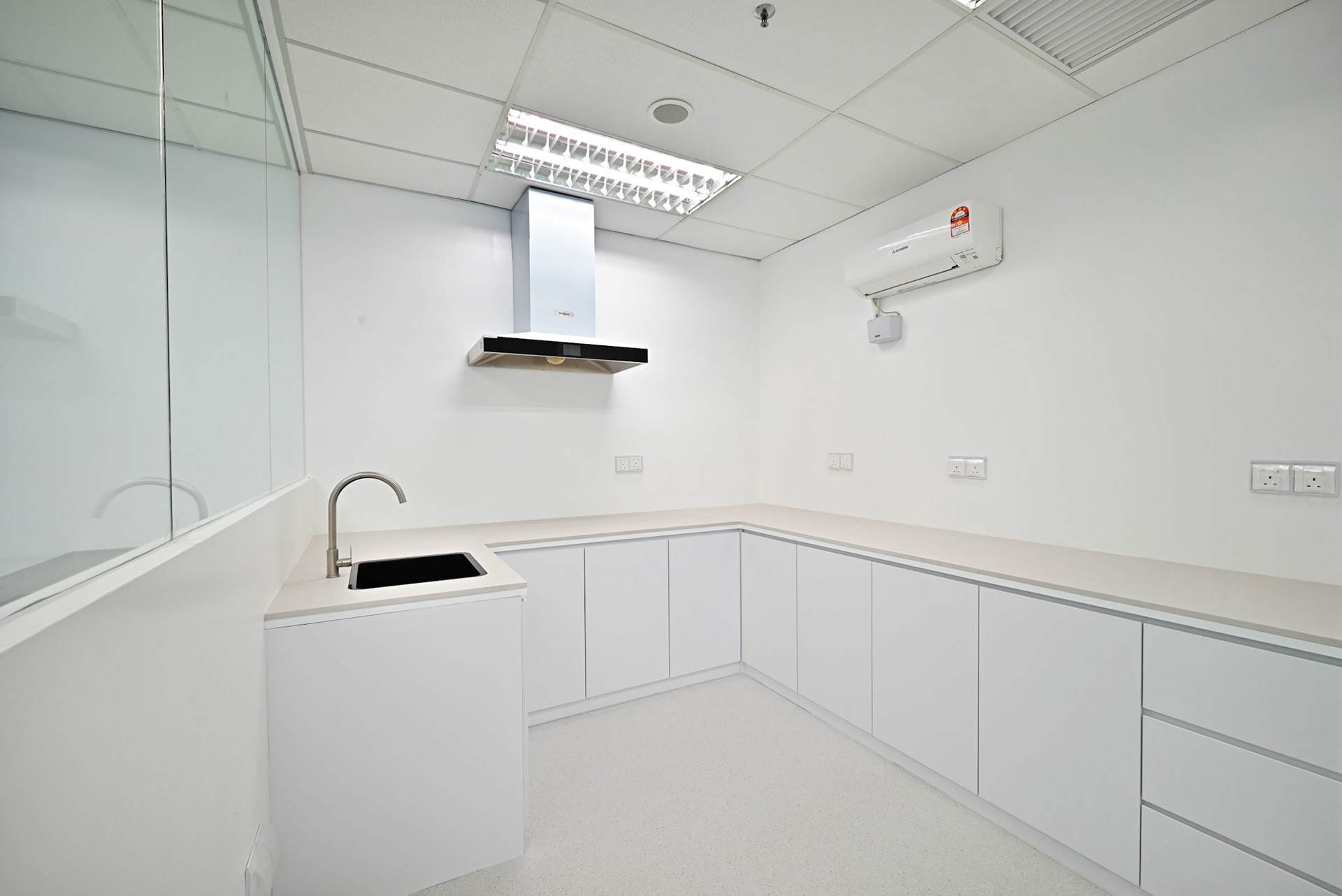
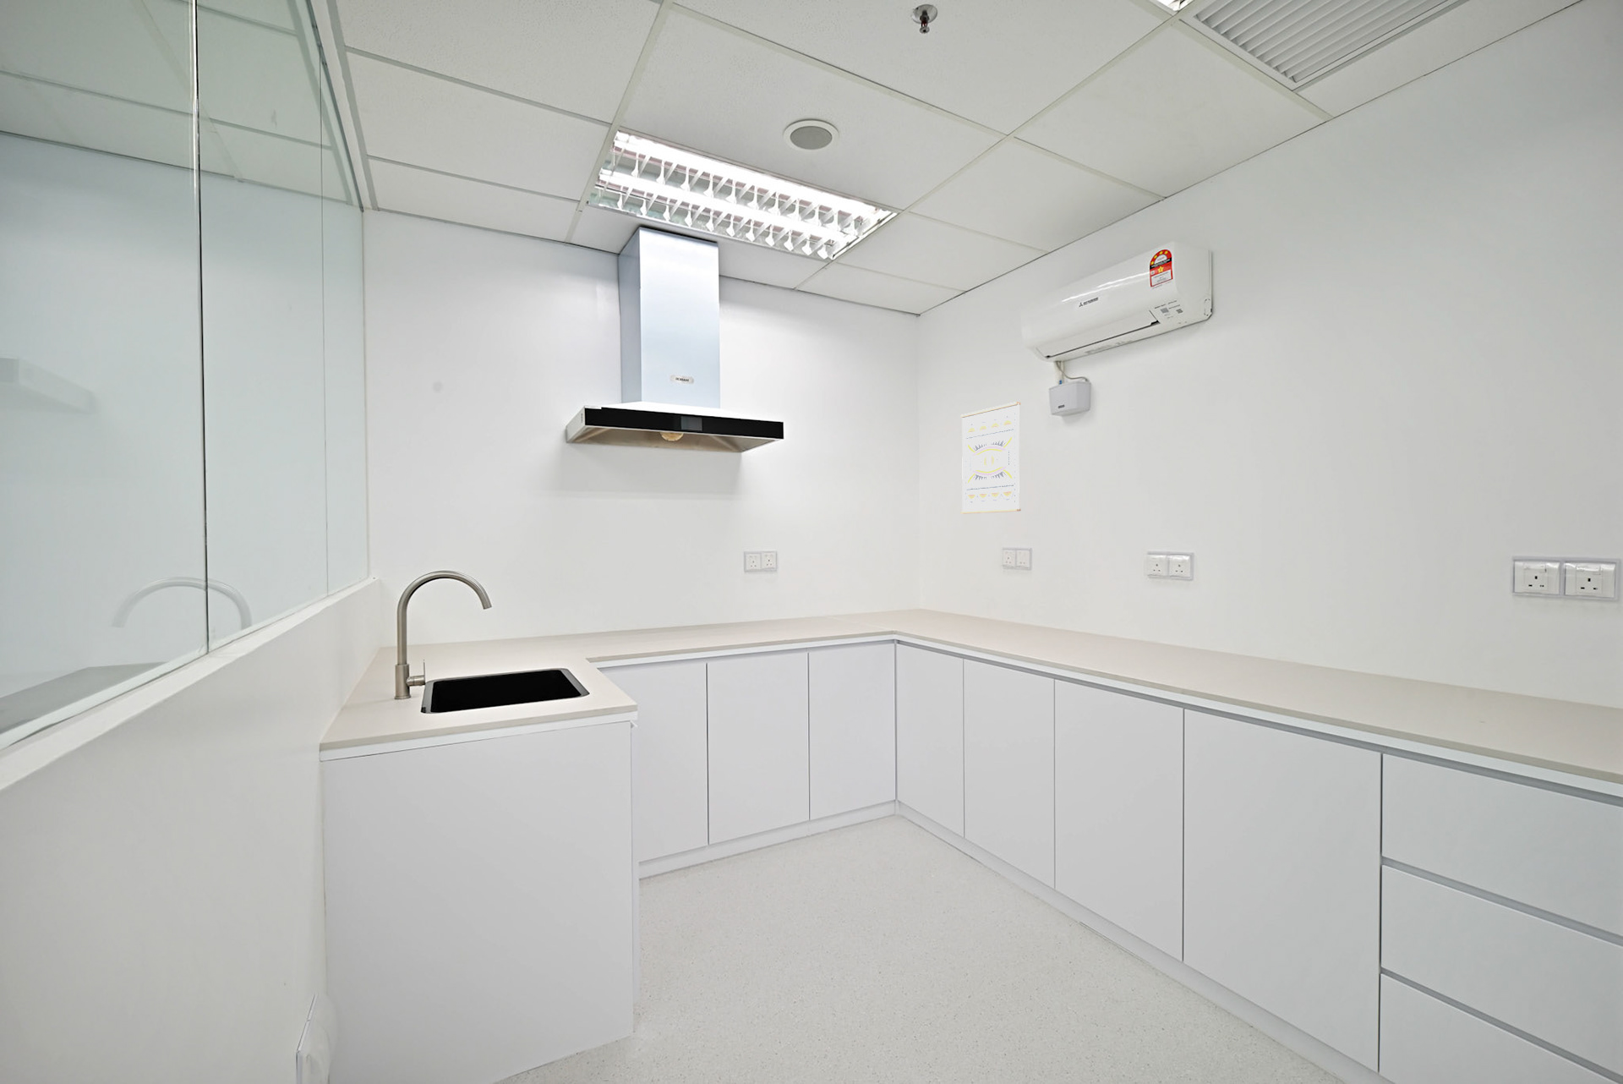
+ wall art [959,400,1022,514]
